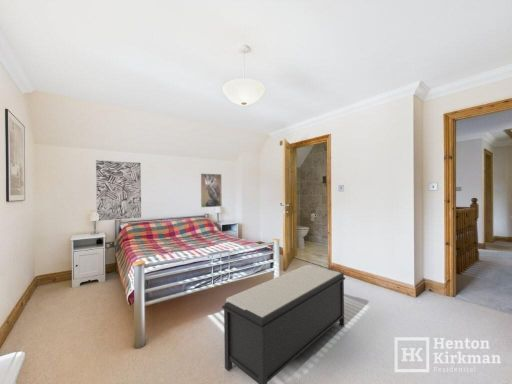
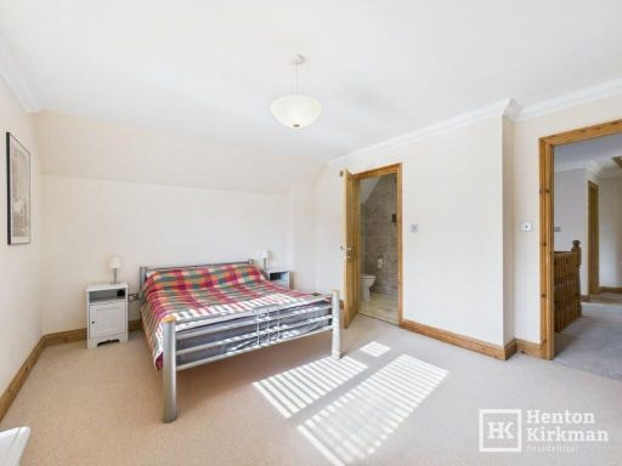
- bench [221,264,346,384]
- wall art [95,159,142,222]
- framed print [199,172,223,209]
